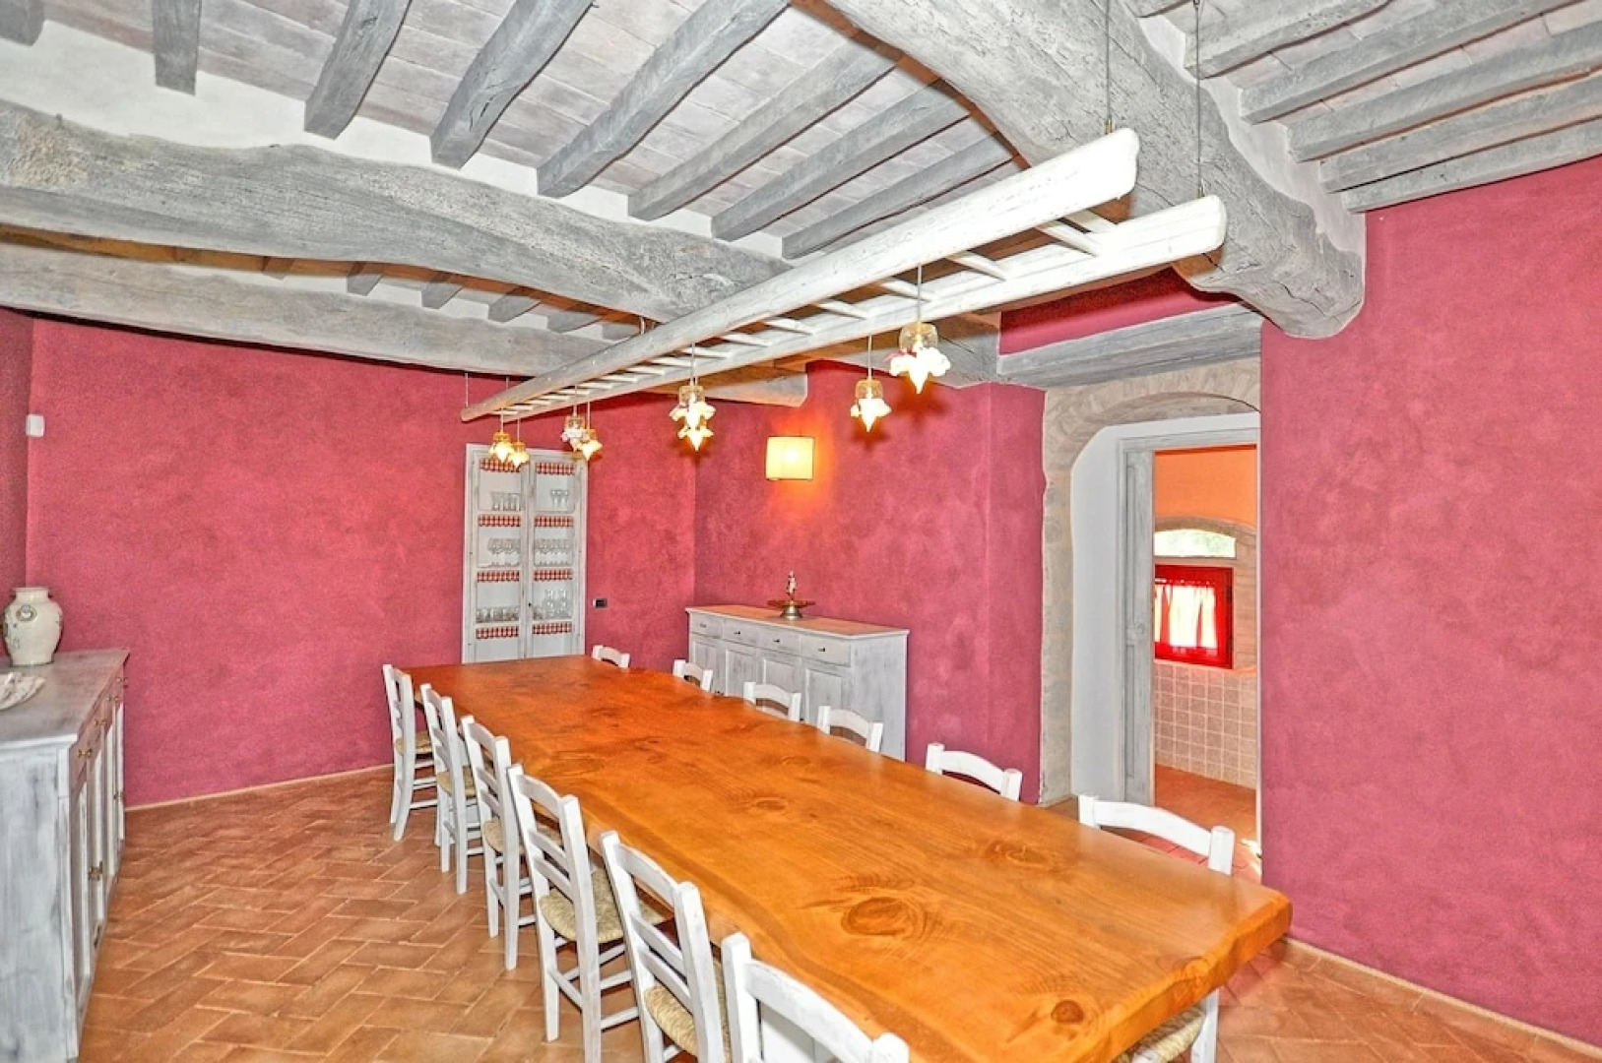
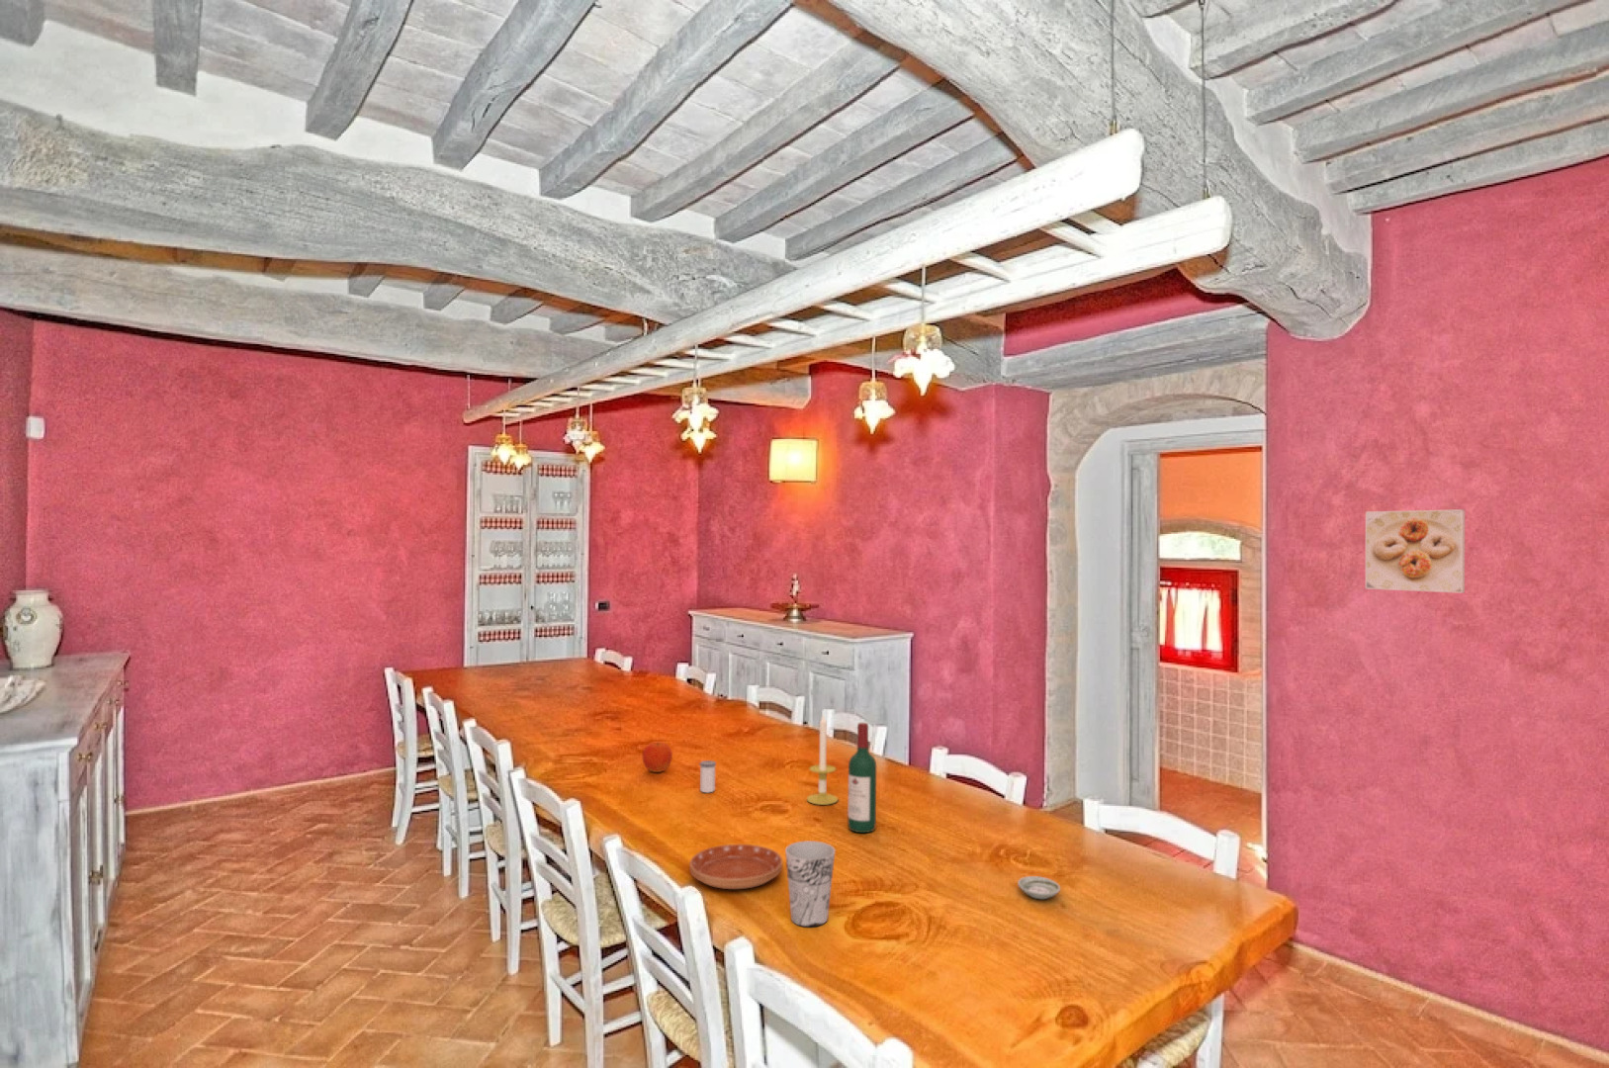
+ salt shaker [700,759,717,793]
+ fruit [642,741,673,774]
+ wine bottle [846,722,877,833]
+ candle [806,713,839,806]
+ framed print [1365,508,1466,595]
+ cup [784,840,835,927]
+ saucer [689,844,783,890]
+ saucer [1017,875,1061,900]
